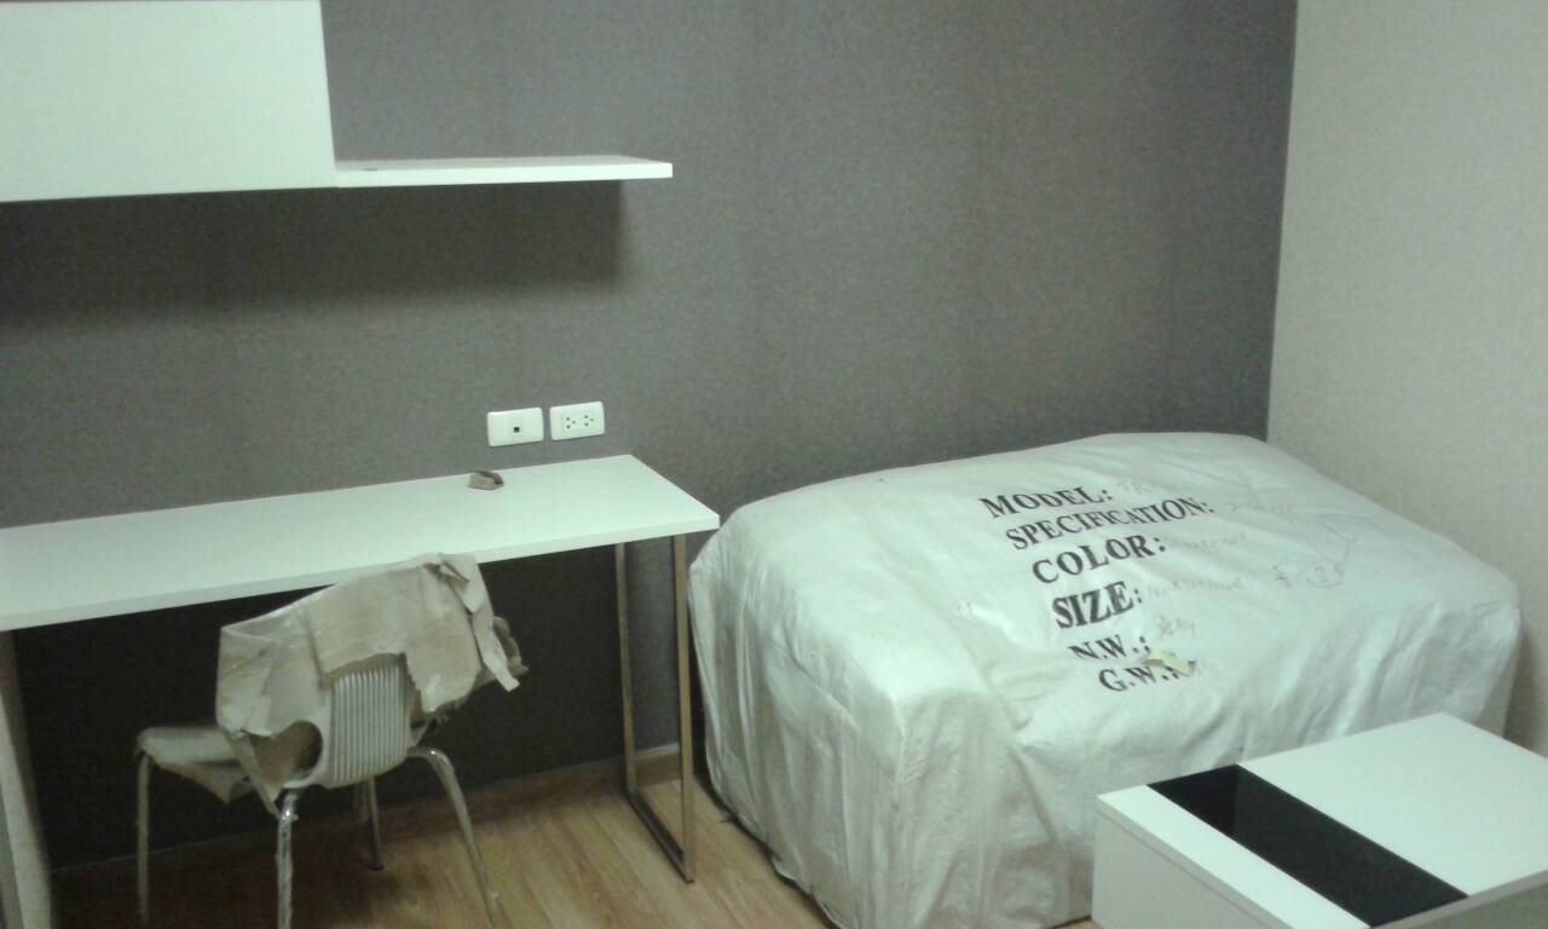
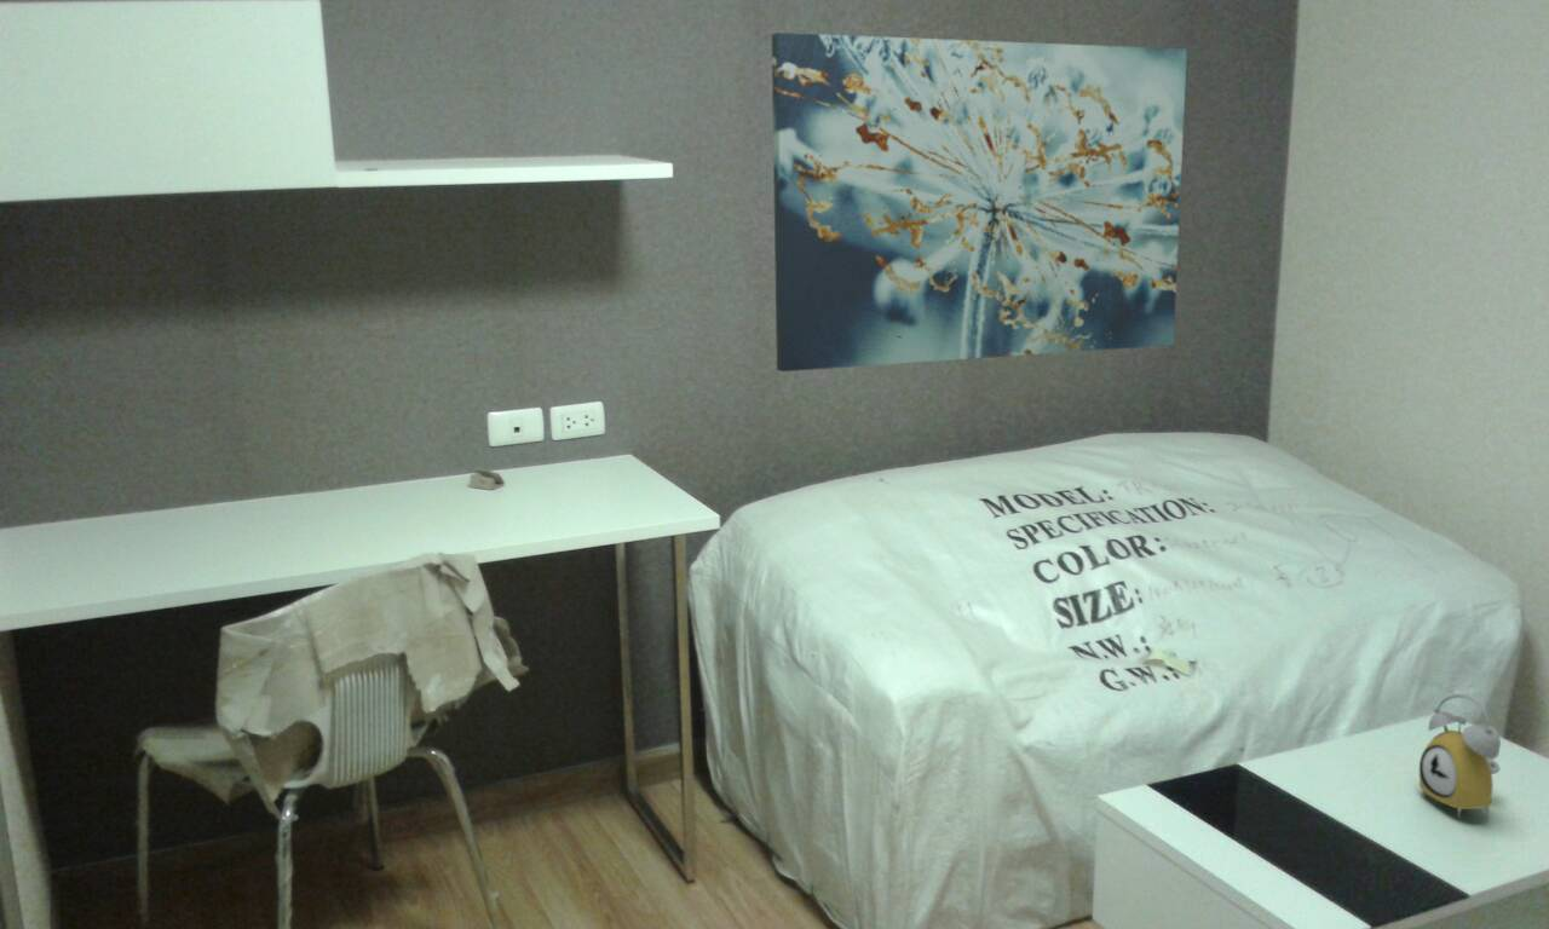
+ wall art [771,31,1188,373]
+ alarm clock [1418,692,1502,819]
